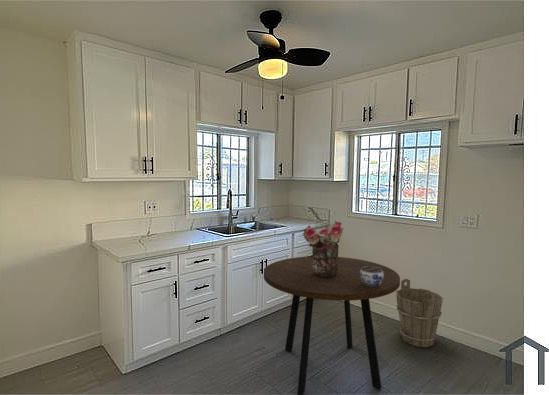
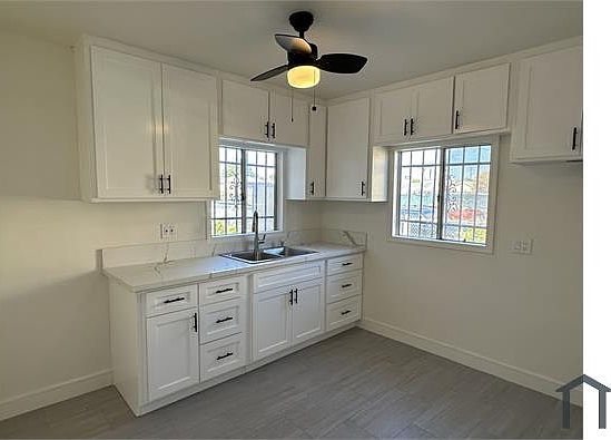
- dining table [263,255,401,395]
- jar [360,266,384,287]
- bouquet [301,220,345,277]
- bucket [395,278,444,348]
